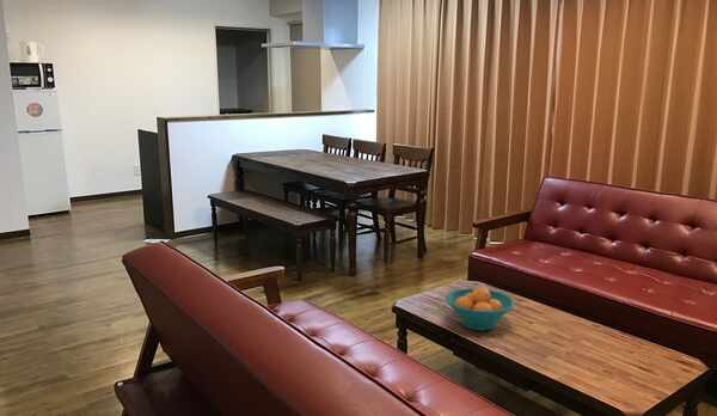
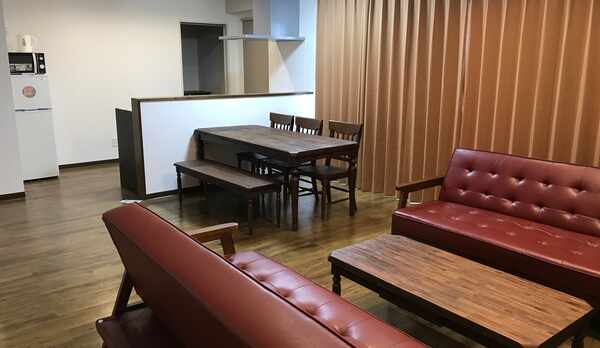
- fruit bowl [445,286,516,331]
